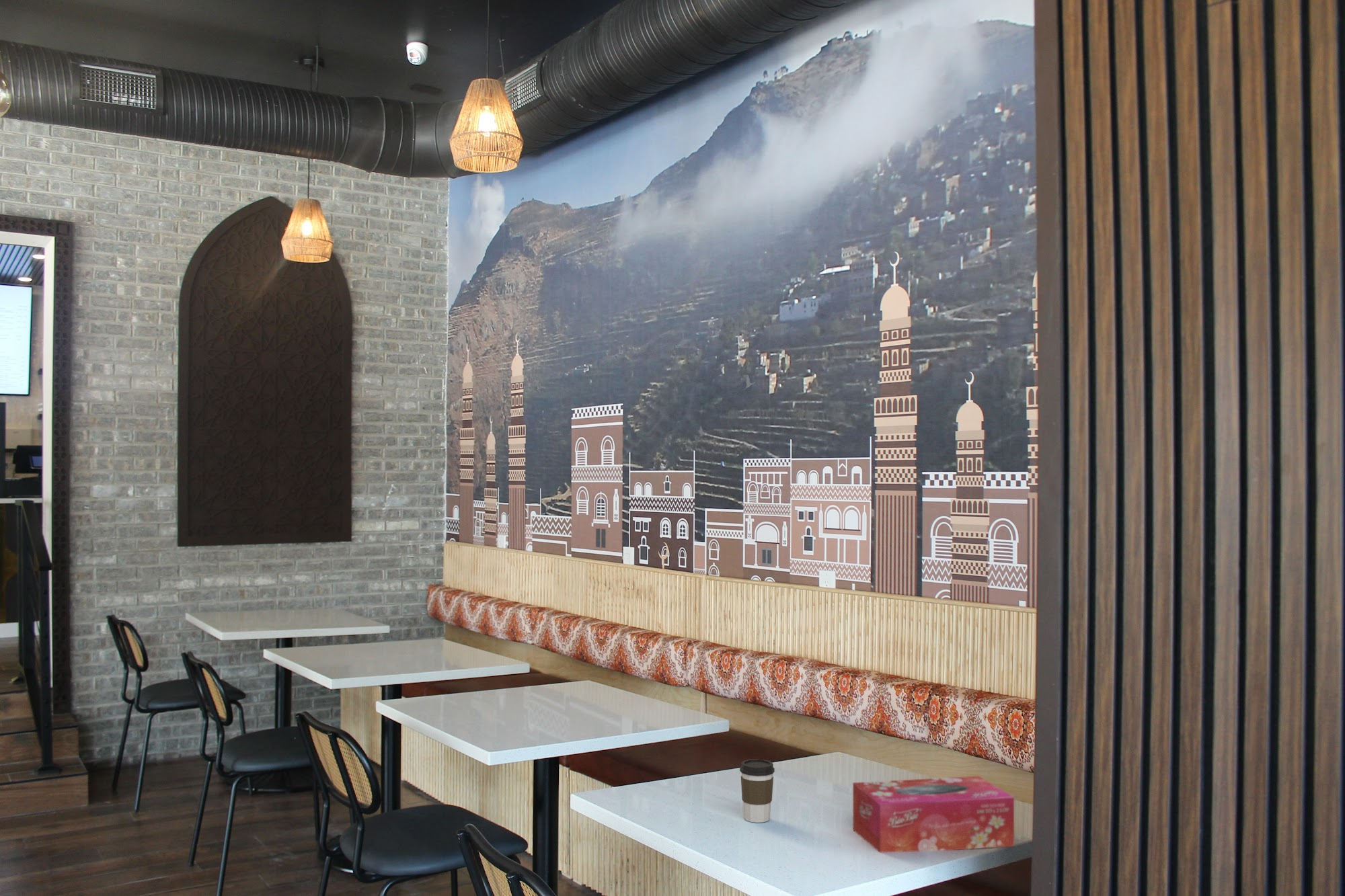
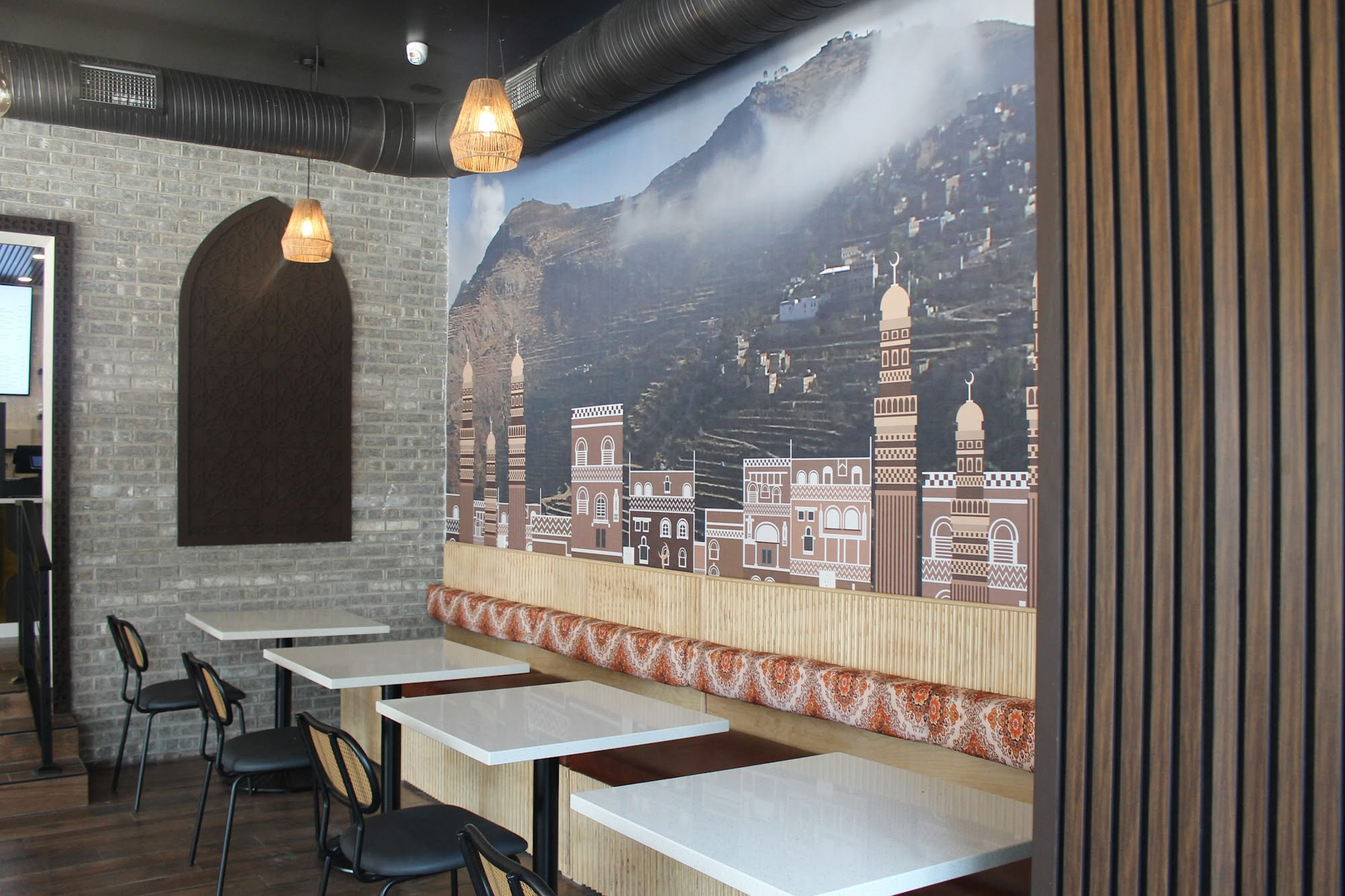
- coffee cup [739,758,775,823]
- tissue box [852,776,1015,853]
